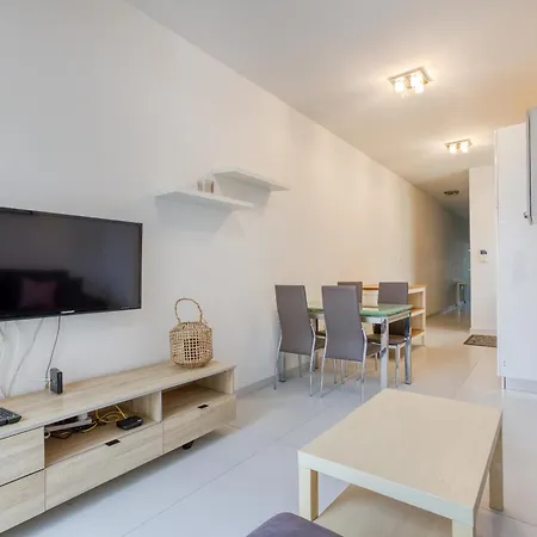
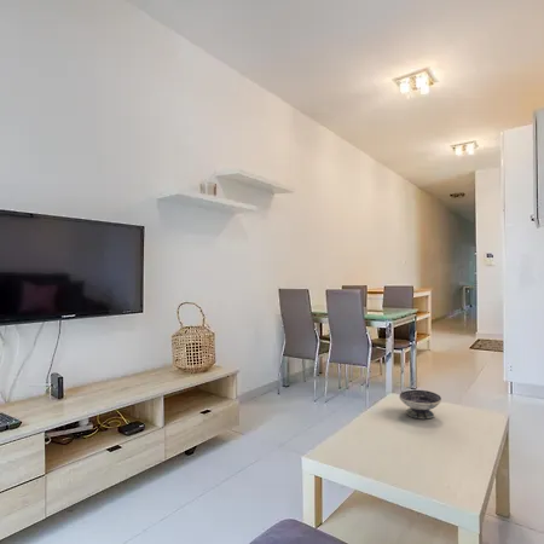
+ bowl [398,389,442,421]
